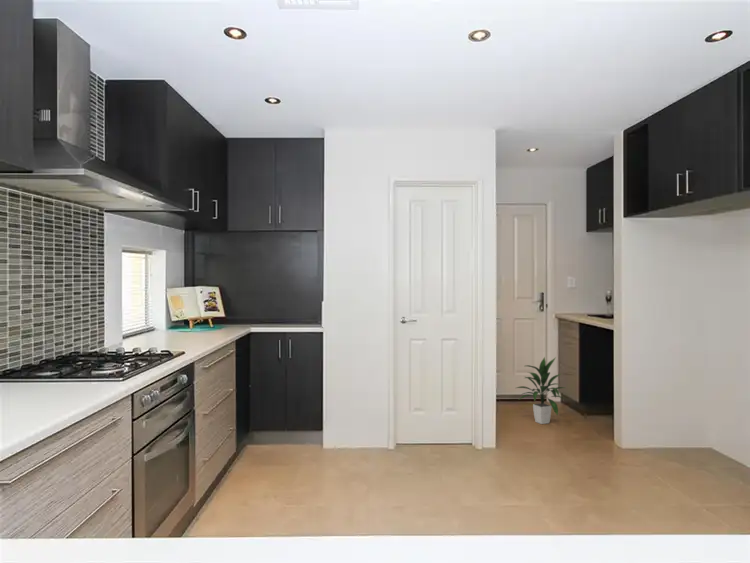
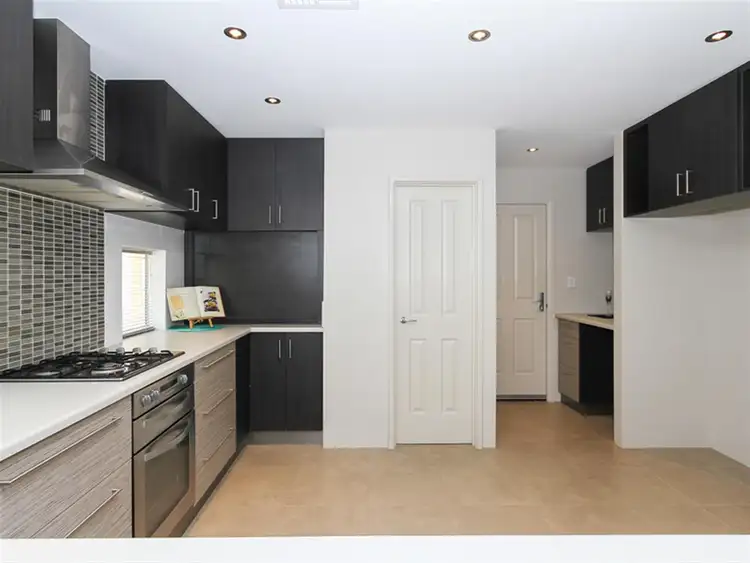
- indoor plant [516,356,565,425]
